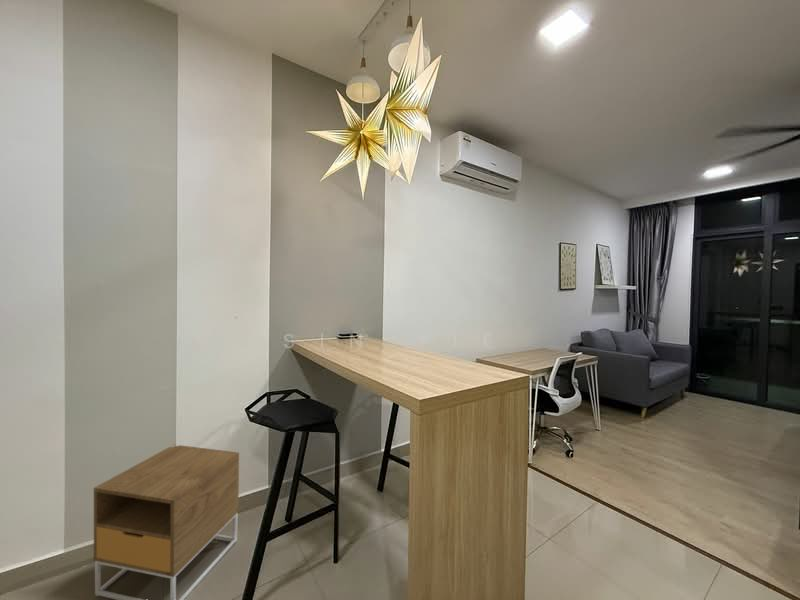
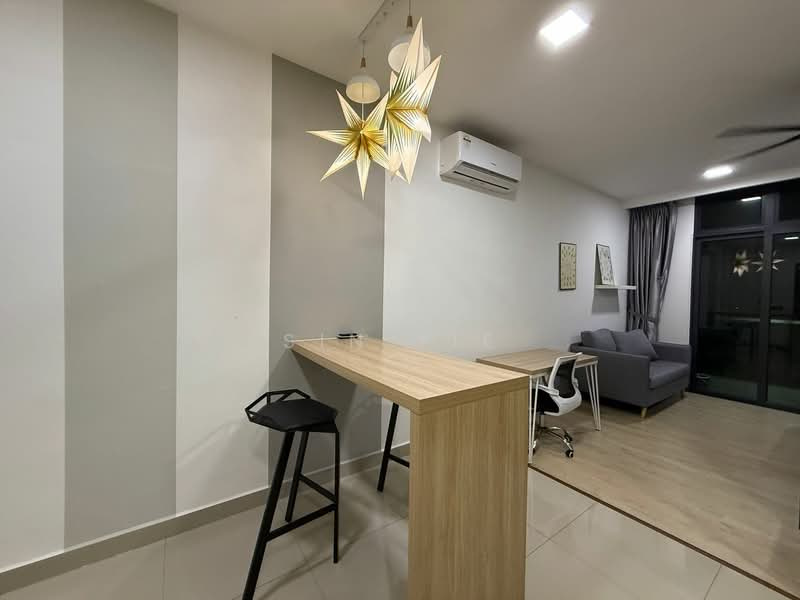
- nightstand [93,444,240,600]
